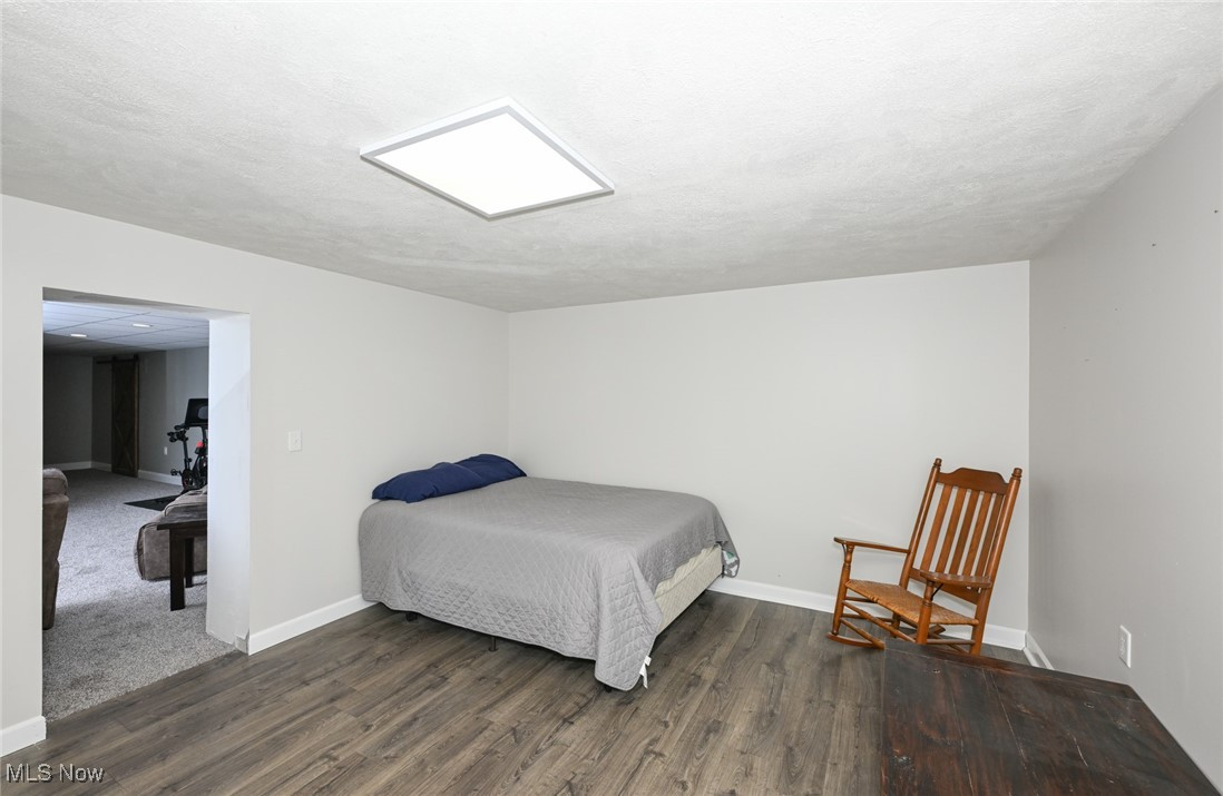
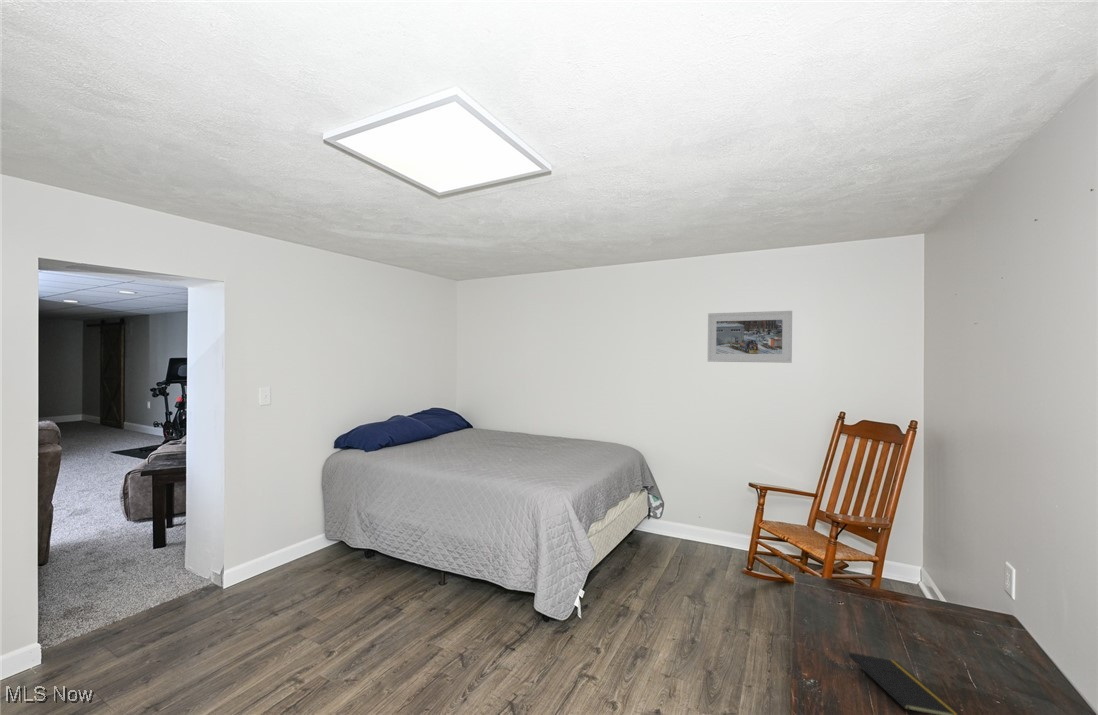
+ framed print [707,310,793,364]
+ notepad [848,652,962,715]
